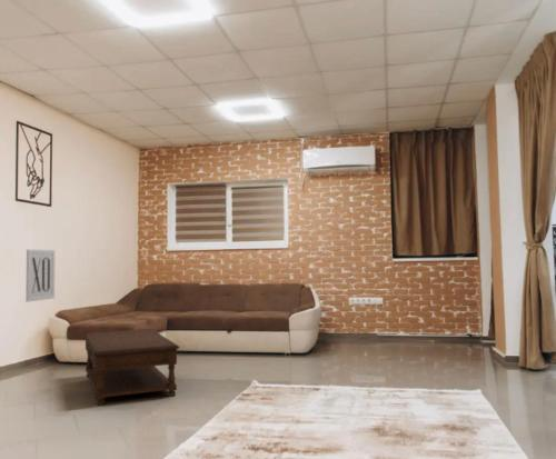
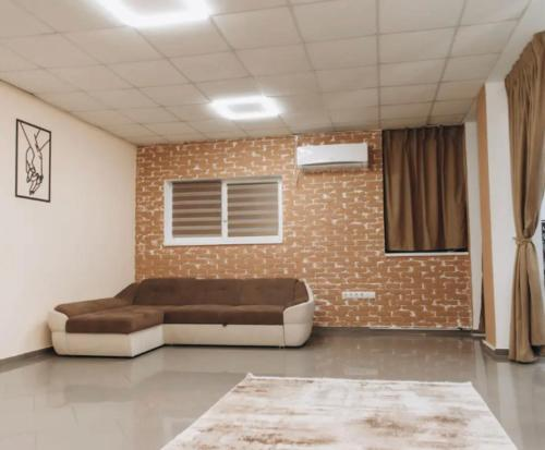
- coffee table [82,328,181,406]
- wall art [24,249,56,303]
